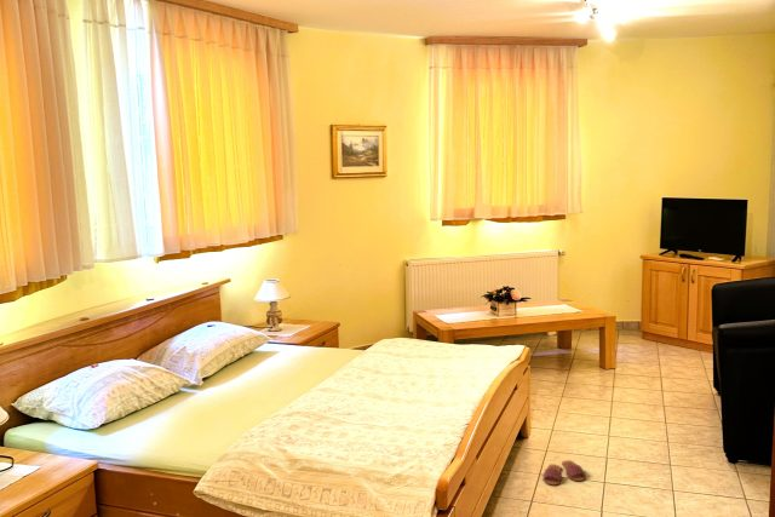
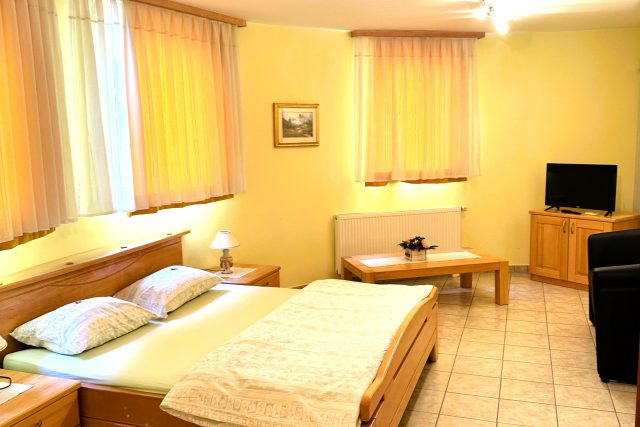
- slippers [541,459,586,487]
